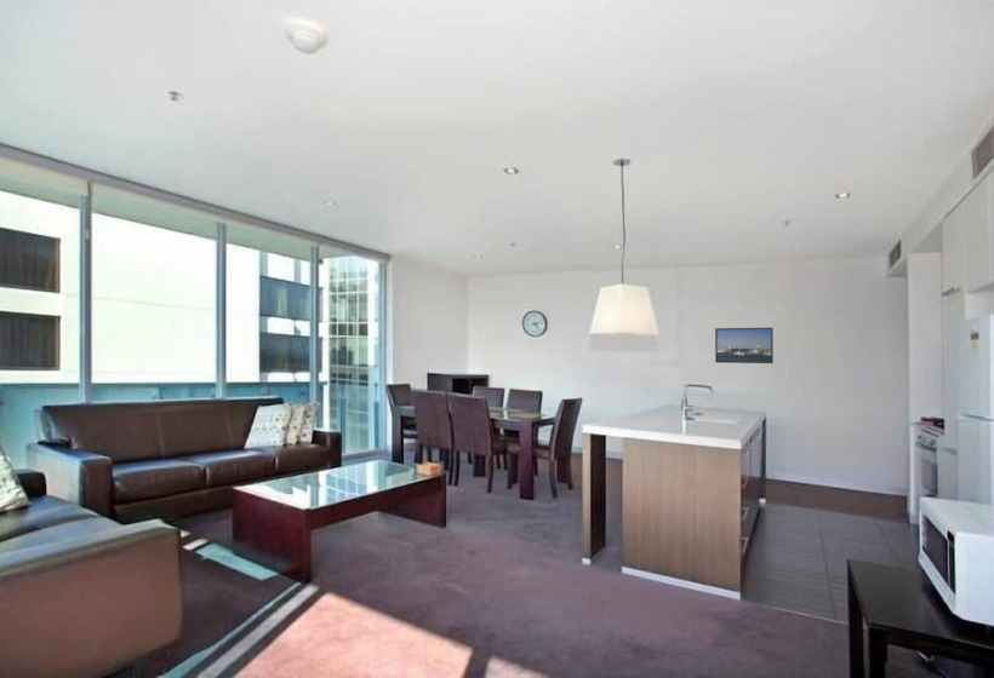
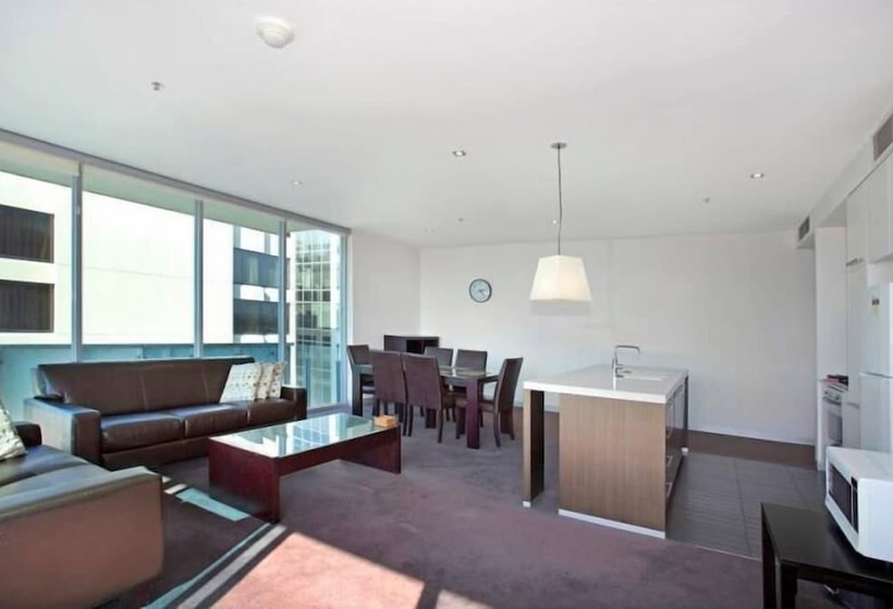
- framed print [714,327,775,364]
